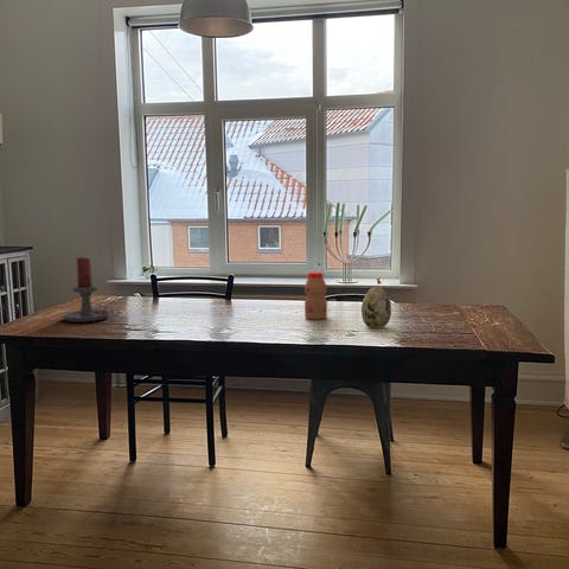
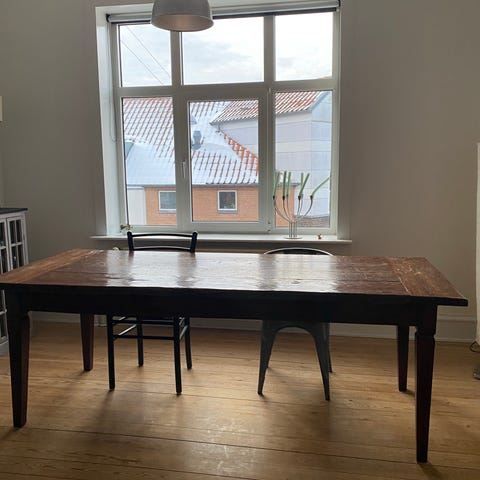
- decorative egg [360,286,392,330]
- bottle [303,271,328,320]
- candle holder [62,256,121,324]
